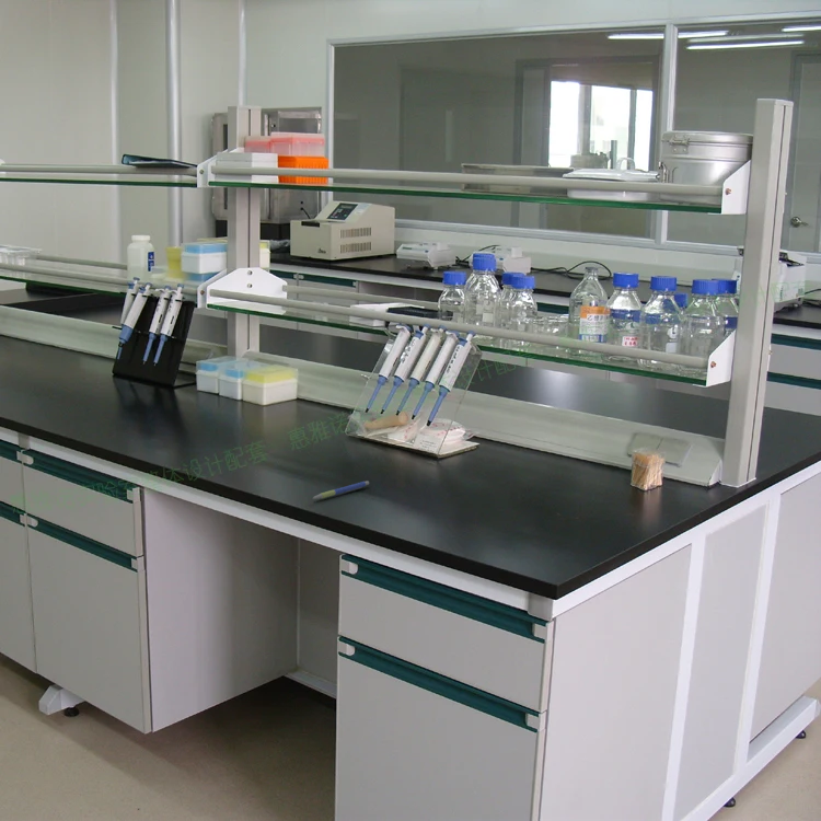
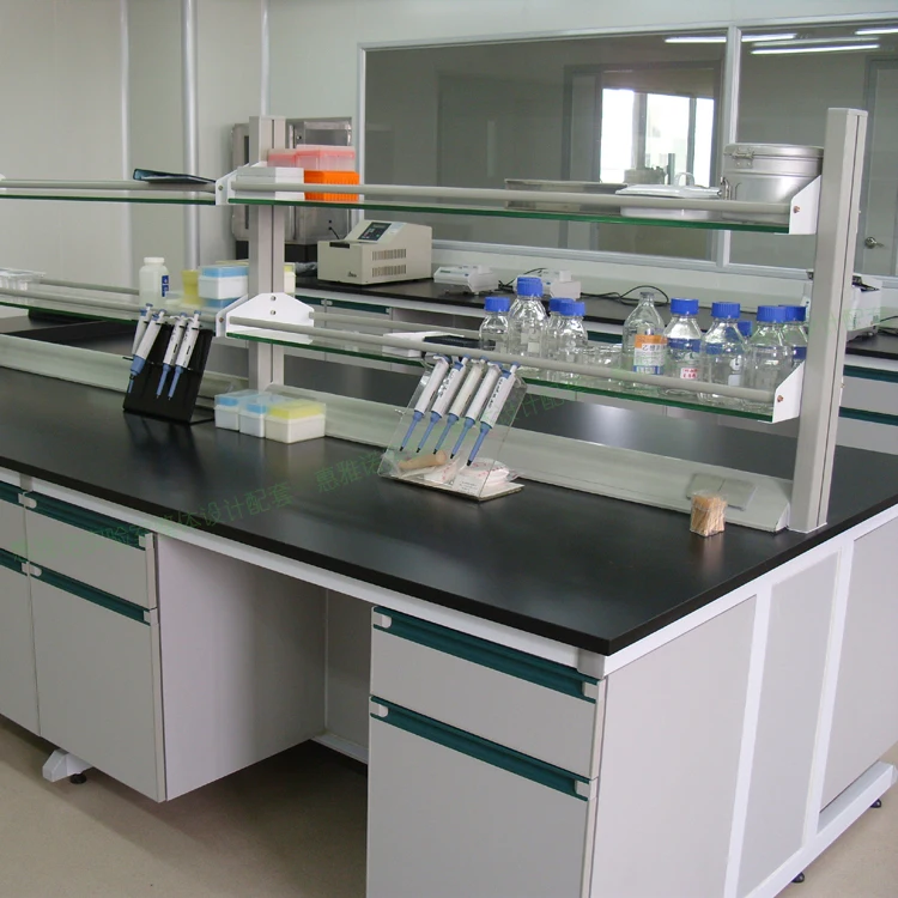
- pen [312,479,370,500]
